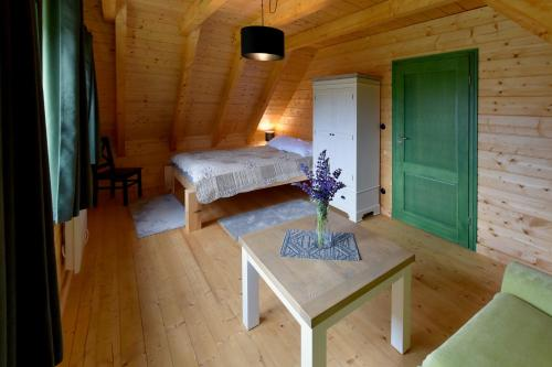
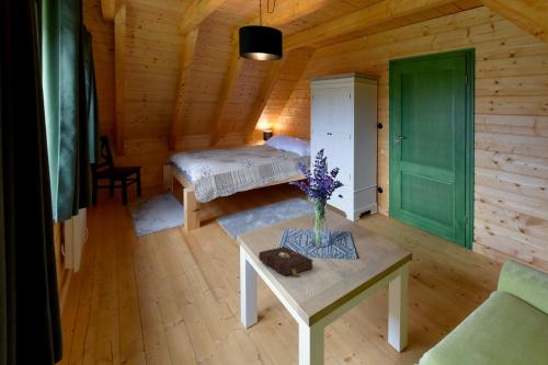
+ book [258,246,313,278]
